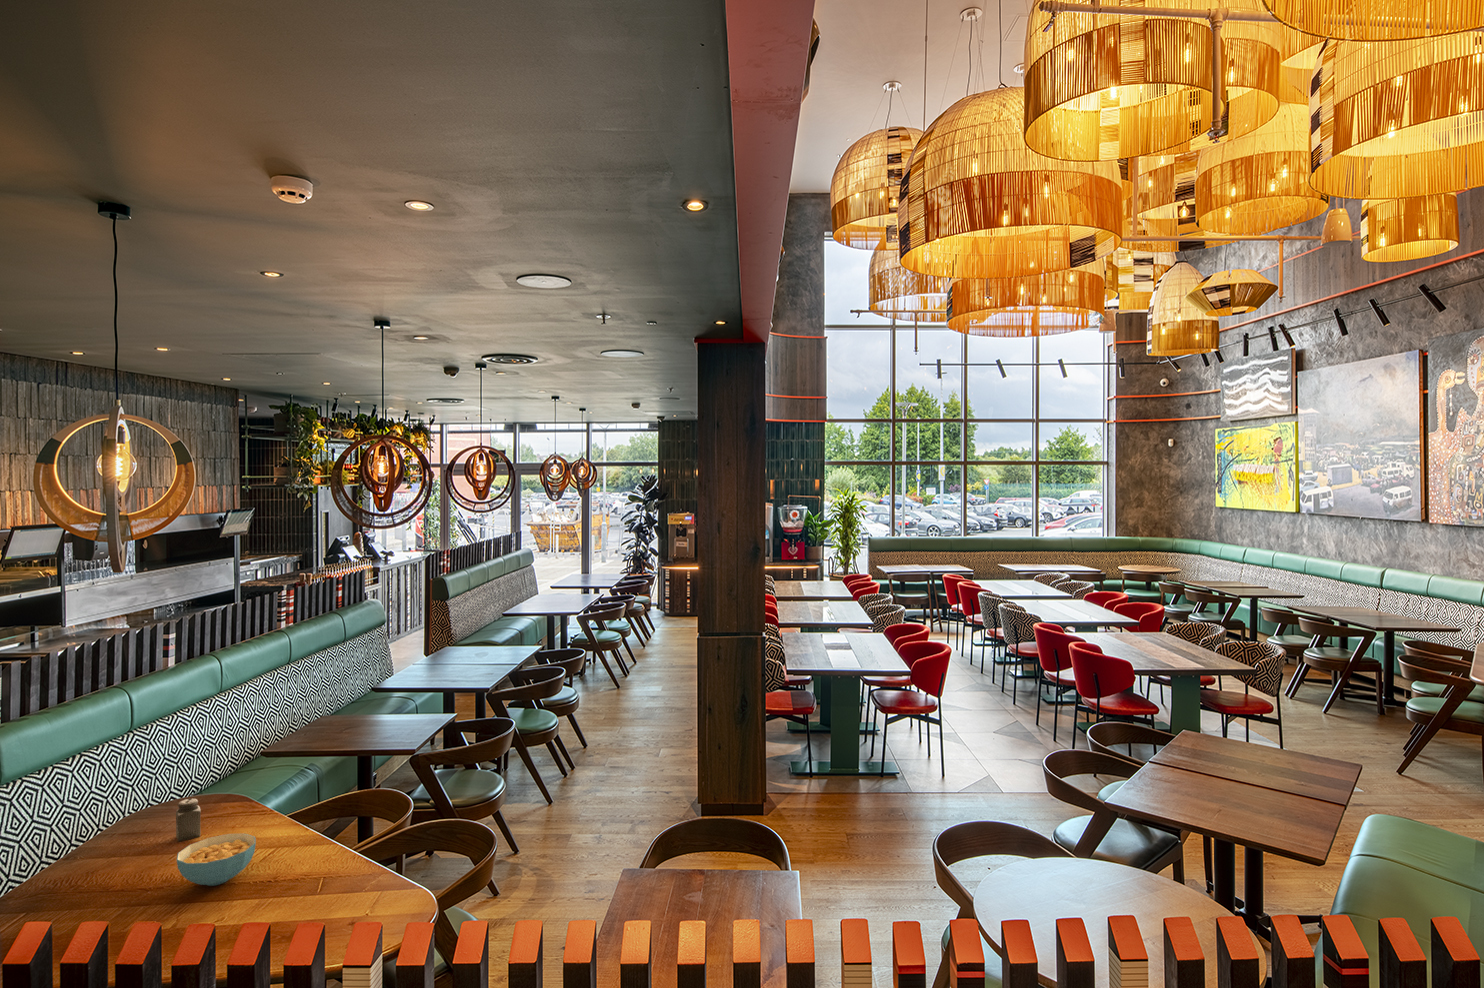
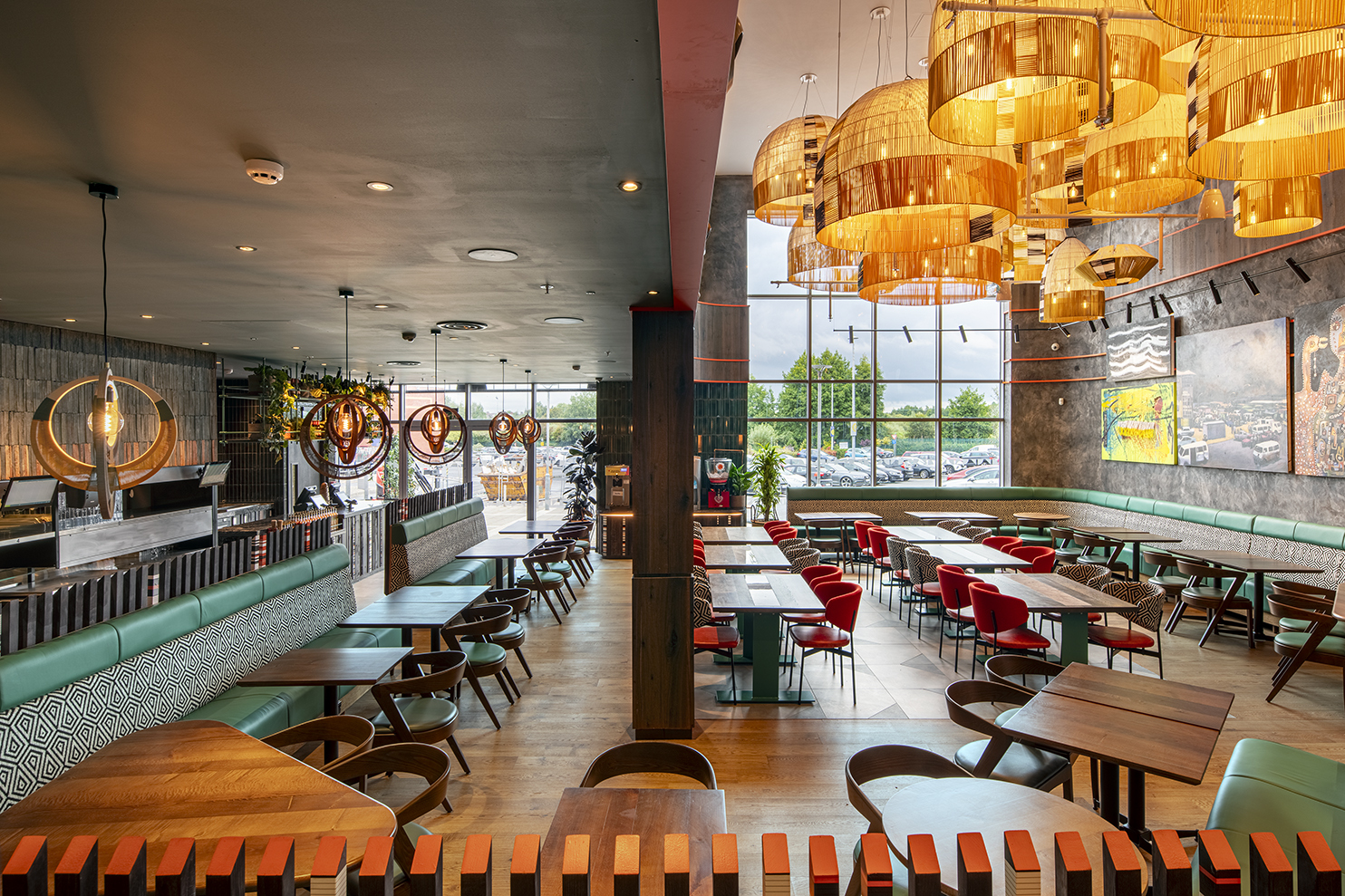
- cereal bowl [177,834,257,887]
- salt shaker [175,798,202,844]
